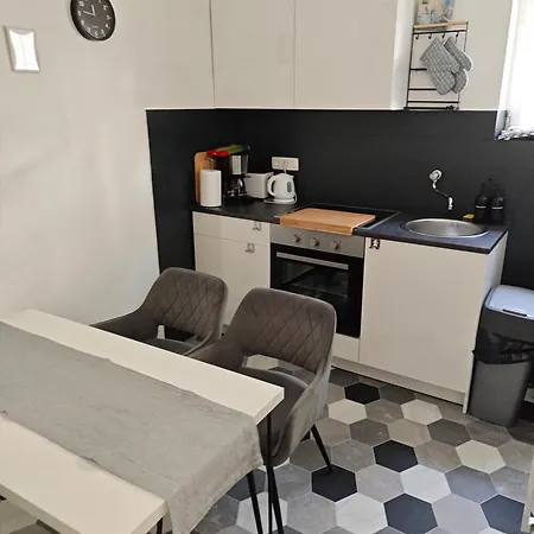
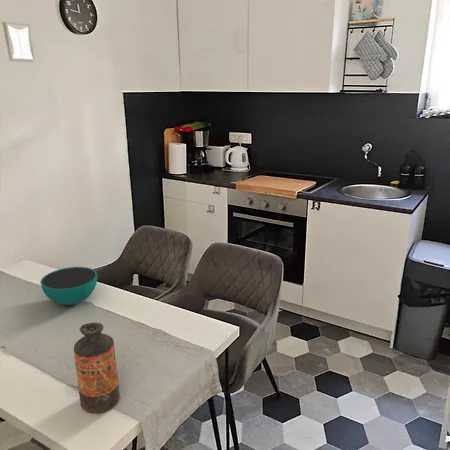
+ bowl [39,266,98,306]
+ bottle [73,322,121,414]
